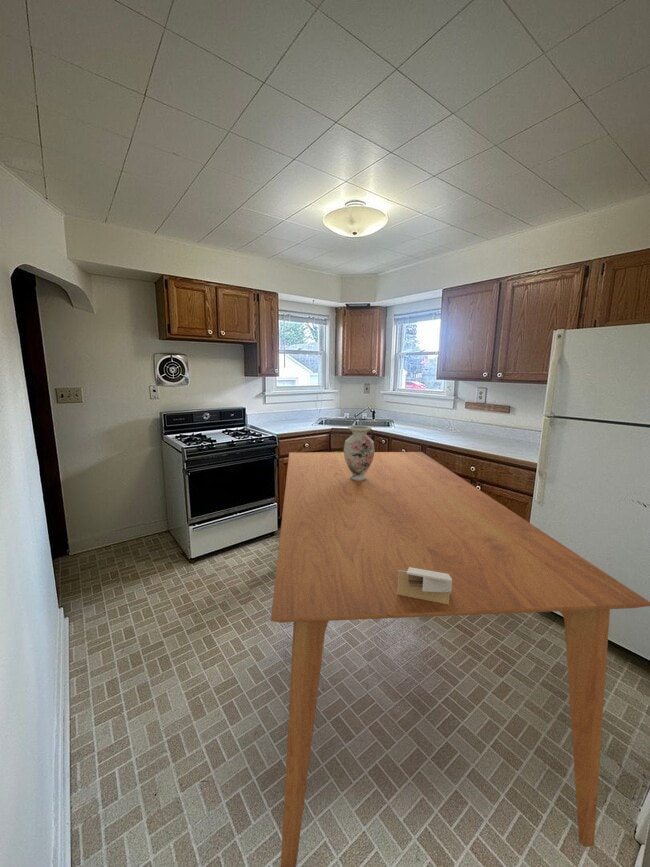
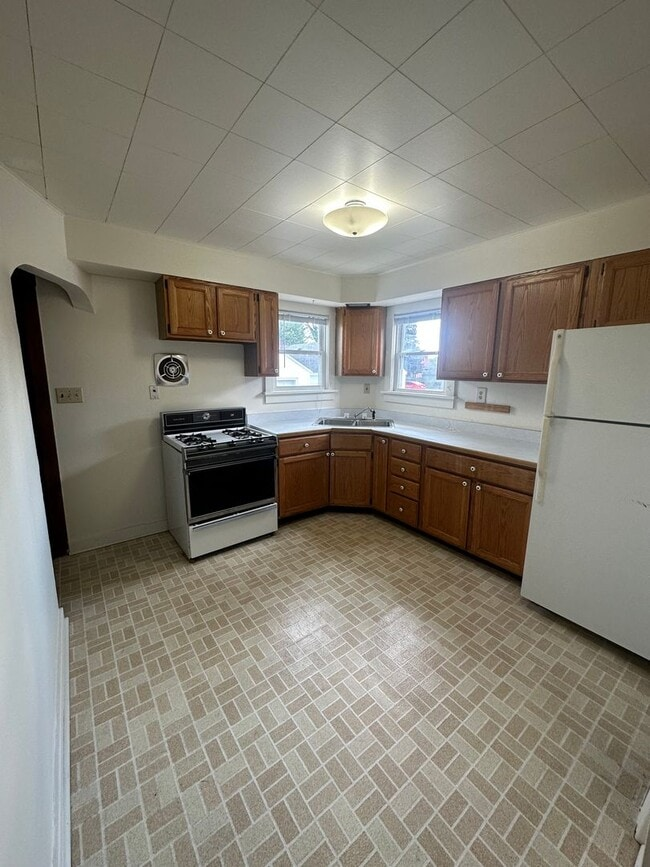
- vase [343,424,376,481]
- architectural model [397,567,452,604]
- dining table [270,451,650,867]
